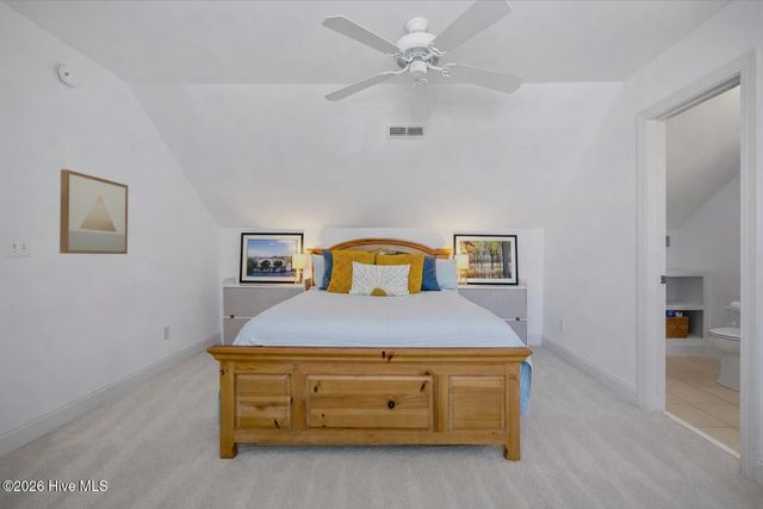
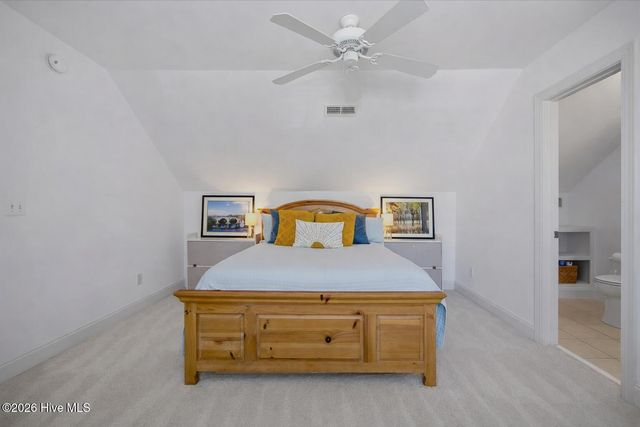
- wall art [58,168,129,255]
